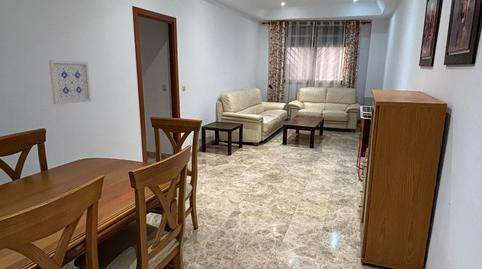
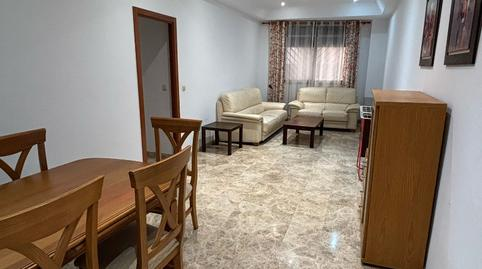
- wall art [48,59,92,105]
